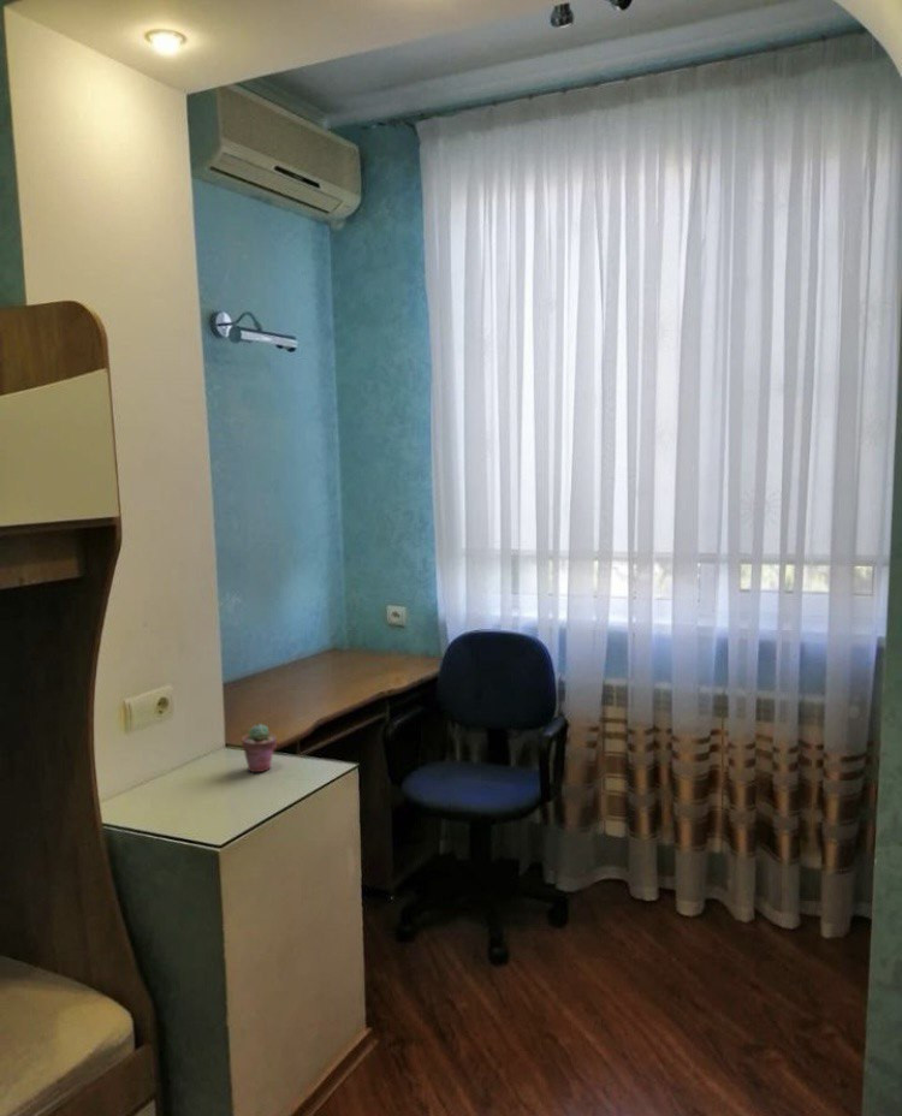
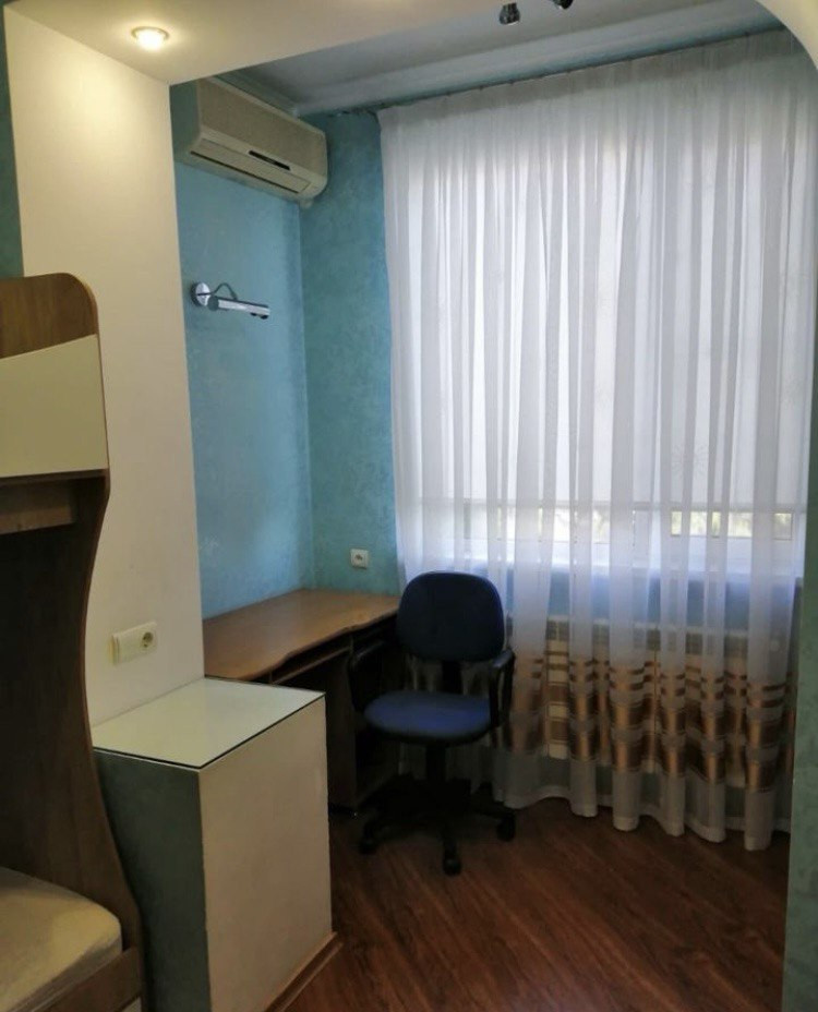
- potted succulent [241,723,278,773]
